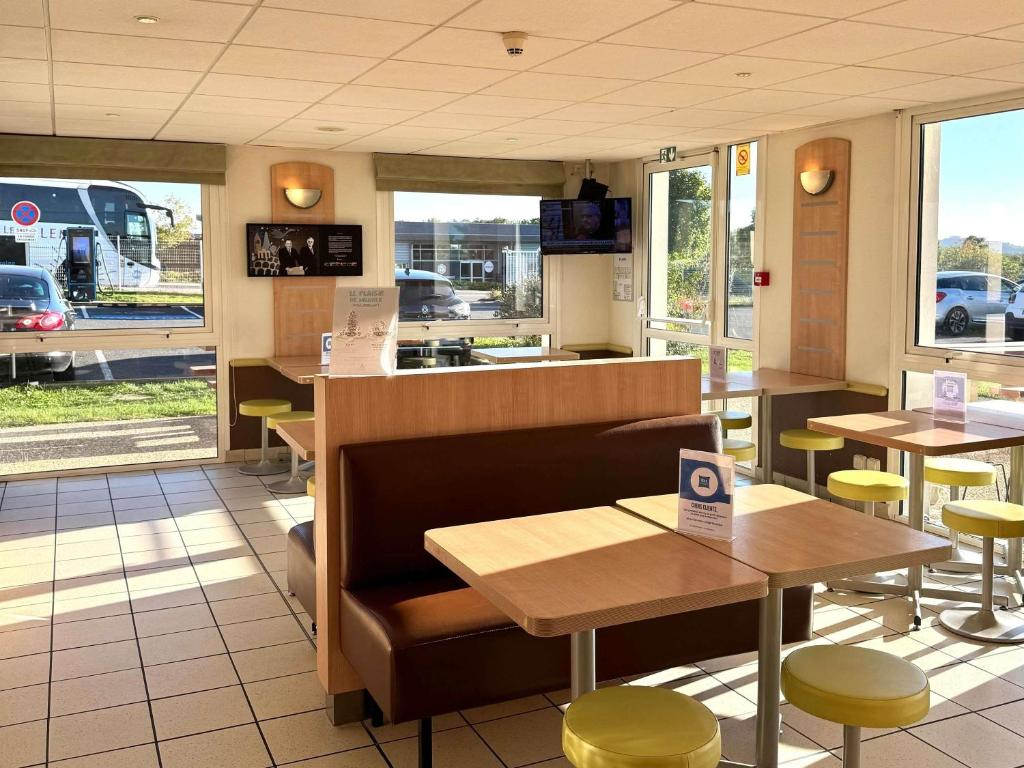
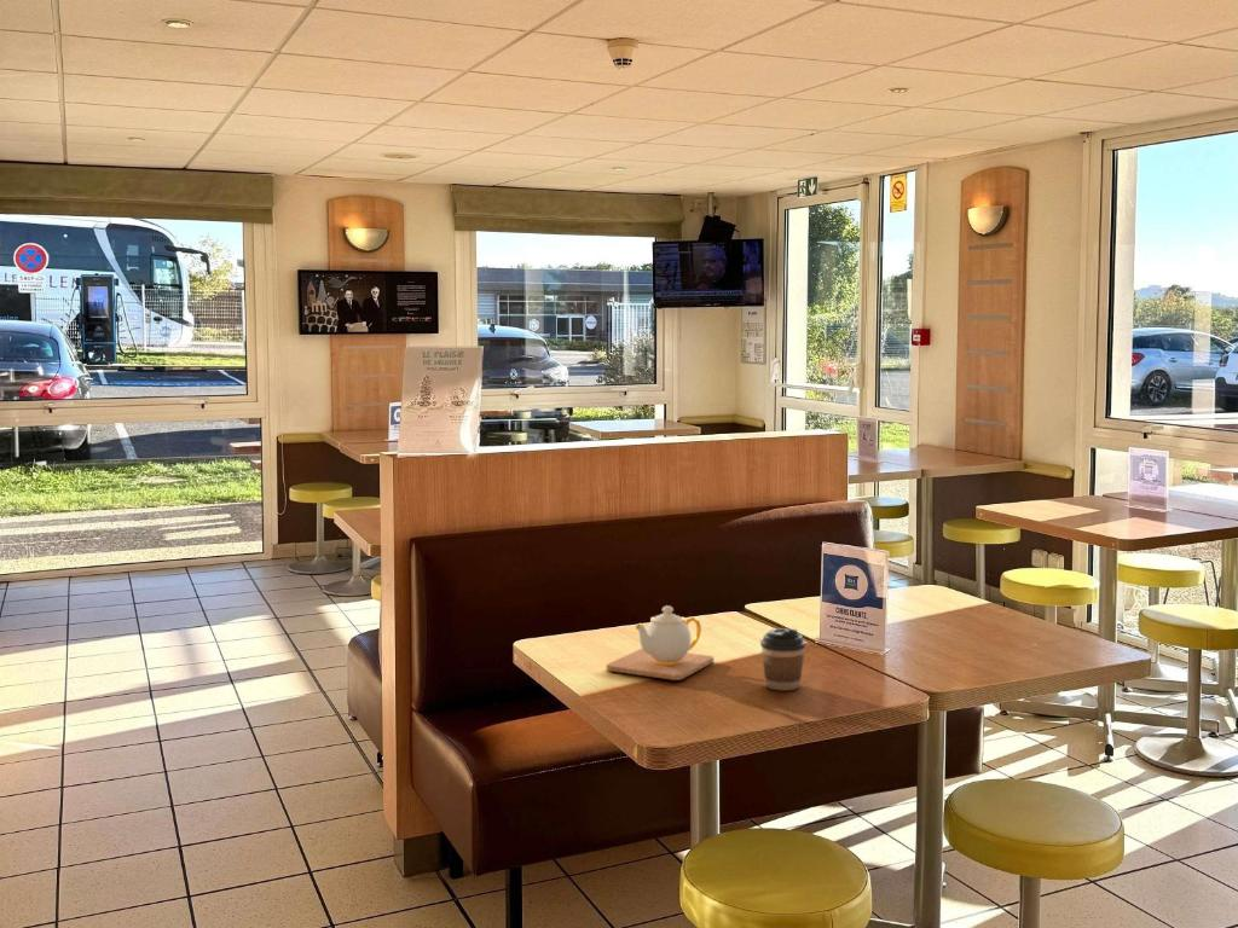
+ teapot [606,604,715,682]
+ coffee cup [759,627,806,691]
